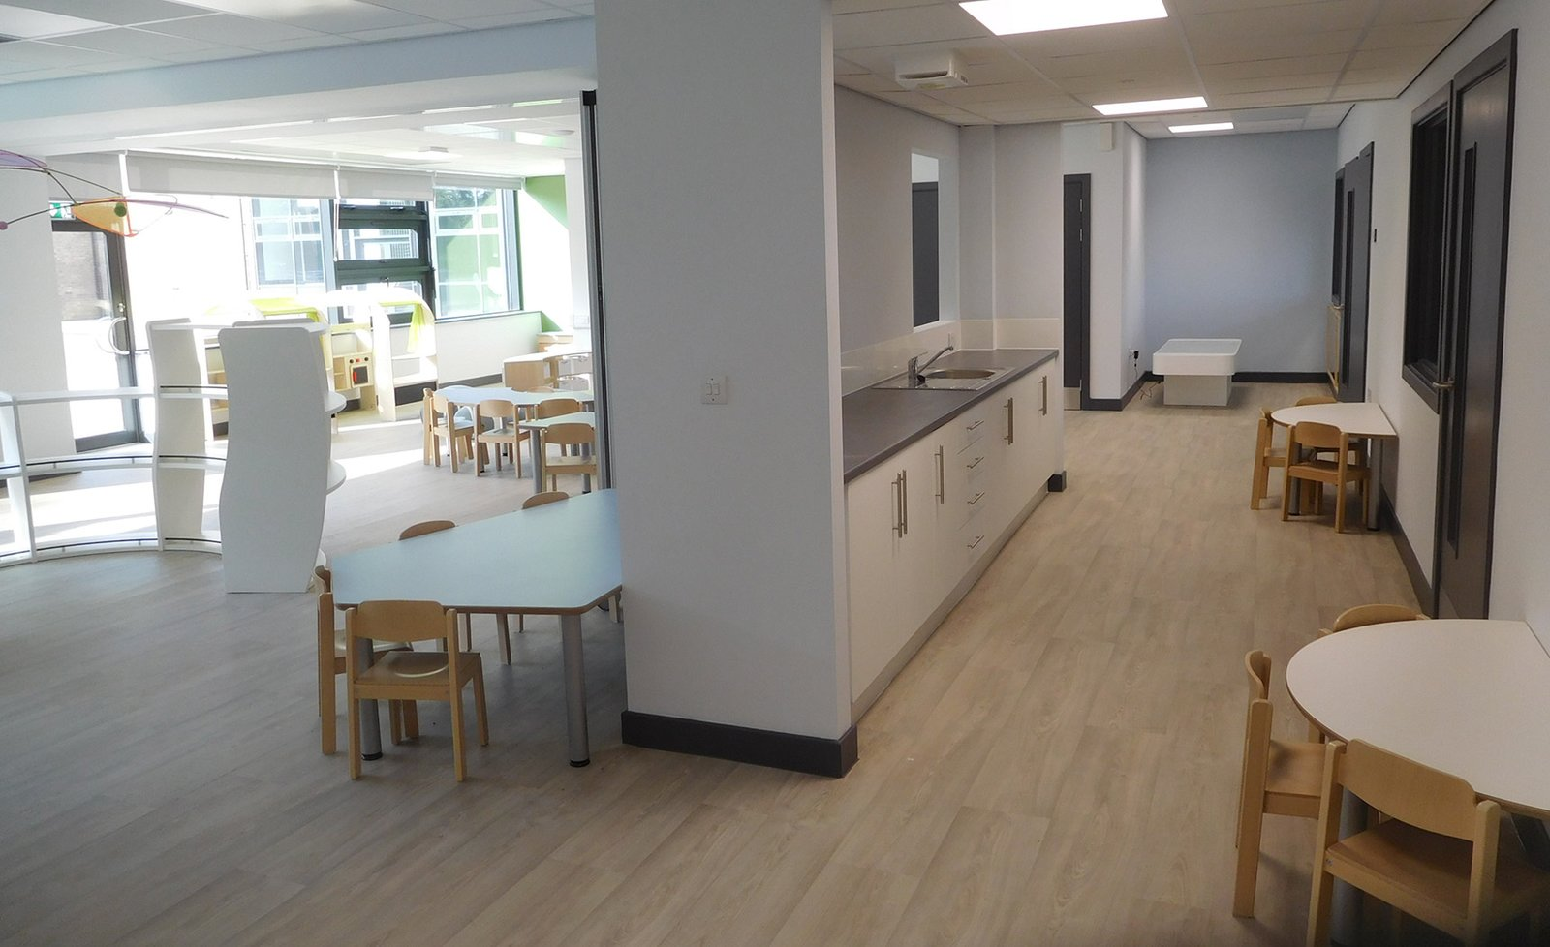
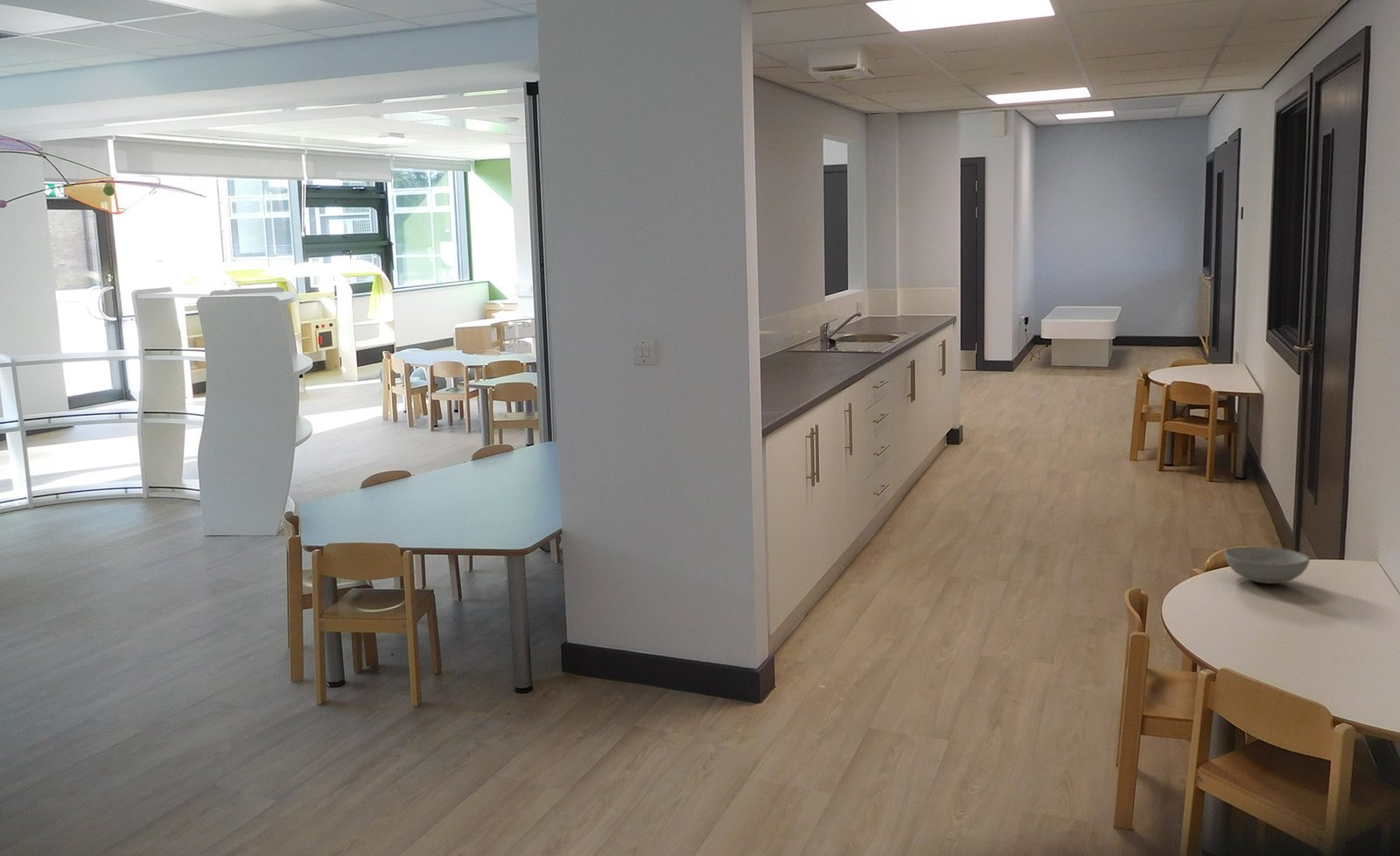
+ bowl [1223,546,1311,585]
